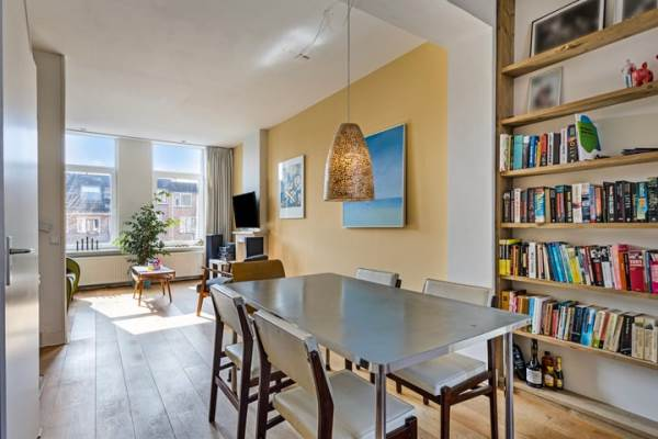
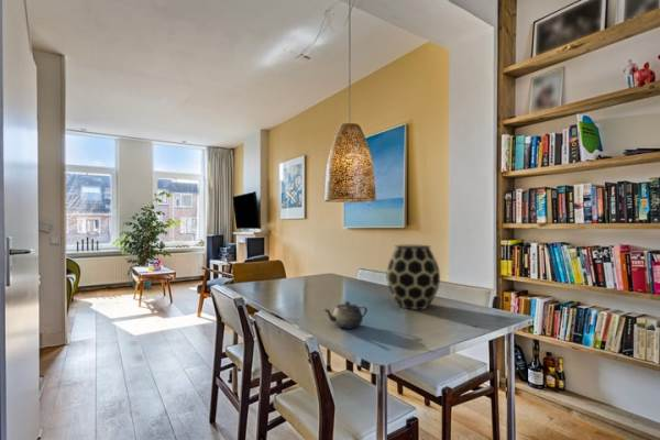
+ vase [385,244,441,310]
+ teapot [322,300,369,330]
